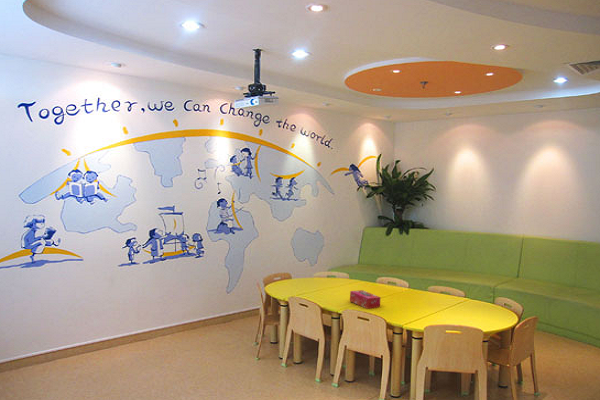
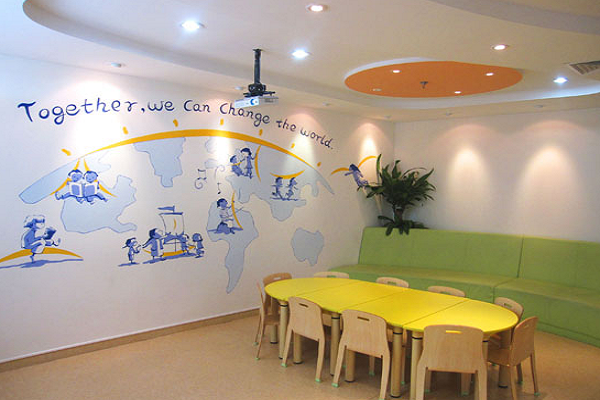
- tissue box [349,289,382,310]
